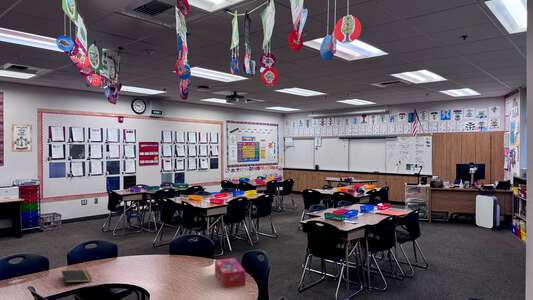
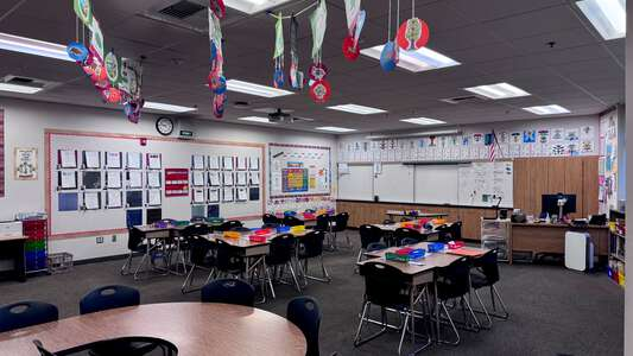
- notepad [61,269,93,287]
- tissue box [214,257,246,289]
